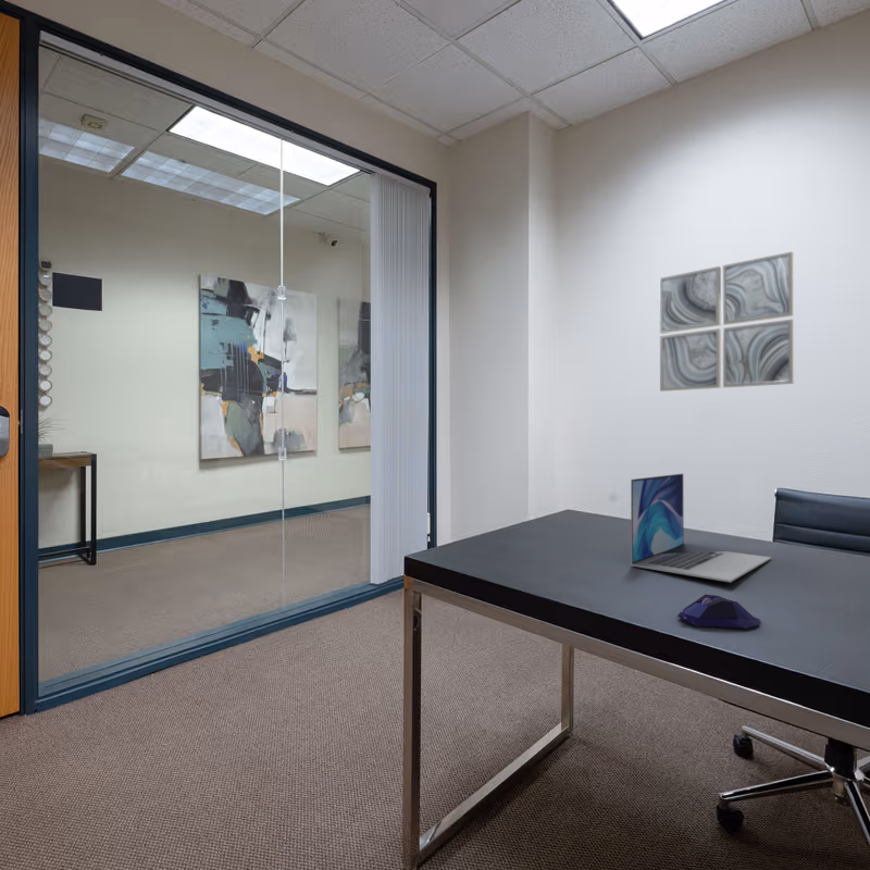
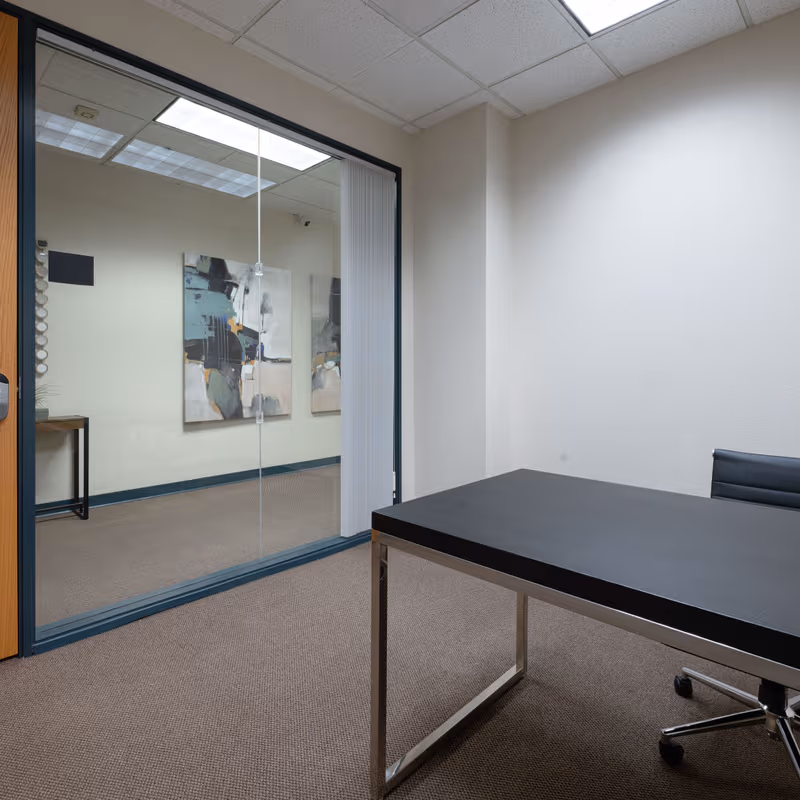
- wall art [659,250,795,393]
- laptop [630,473,772,583]
- computer mouse [676,594,761,629]
